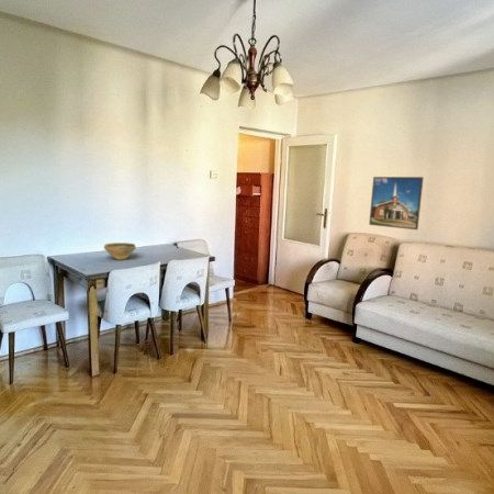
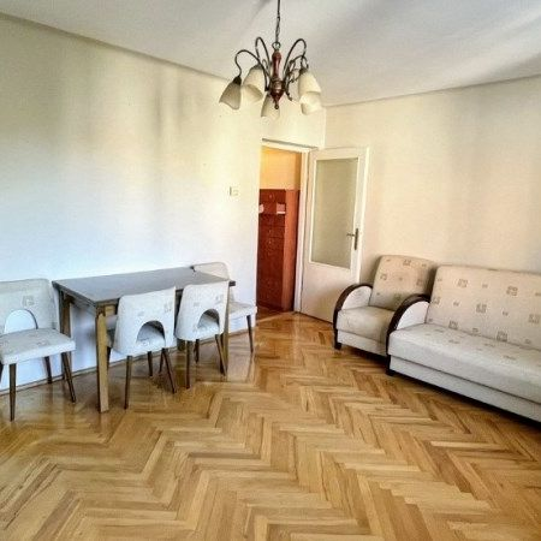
- bowl [103,242,137,261]
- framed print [368,176,425,231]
